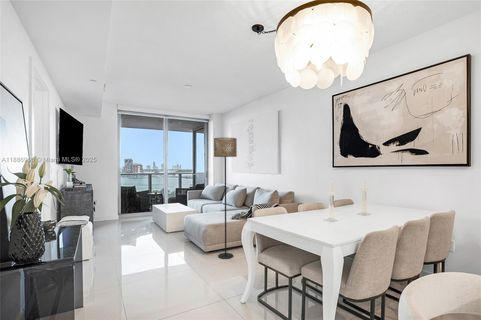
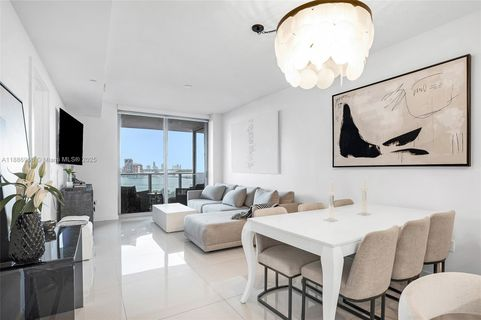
- floor lamp [213,137,238,260]
